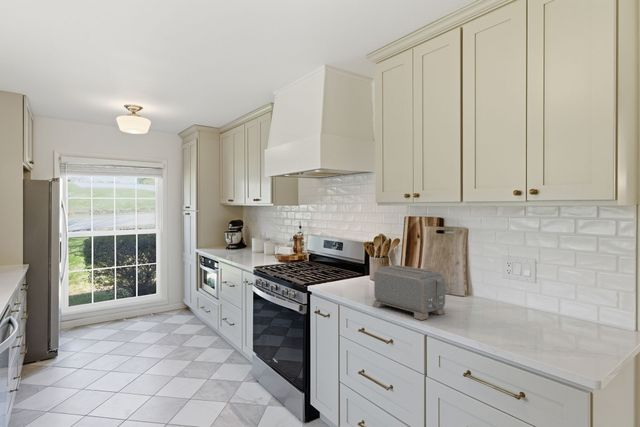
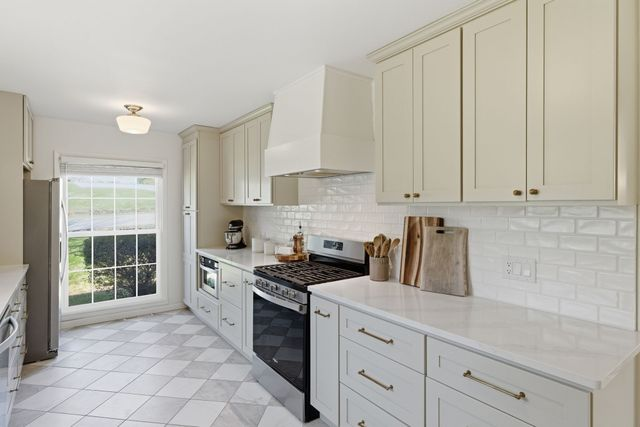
- toaster [372,264,446,321]
